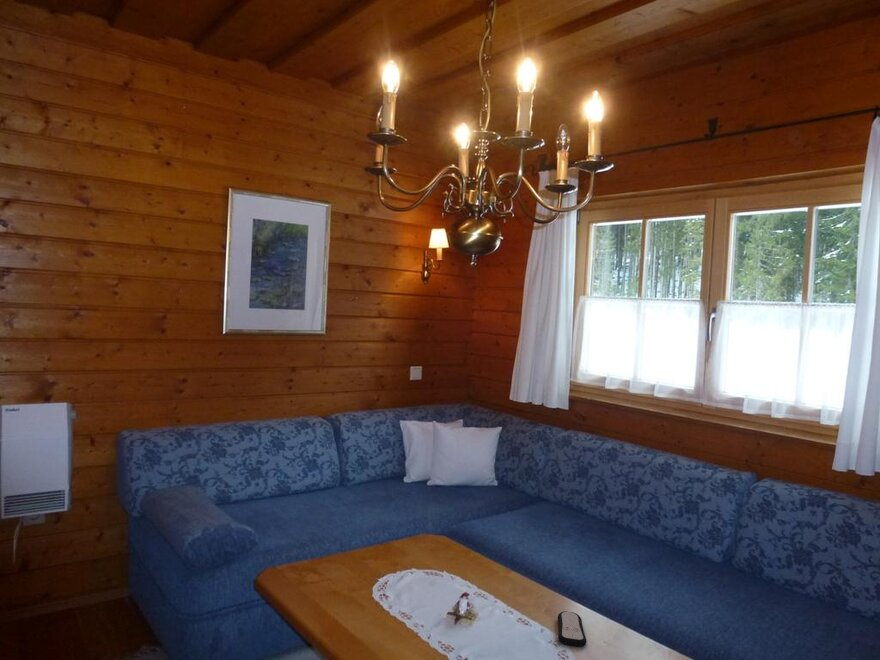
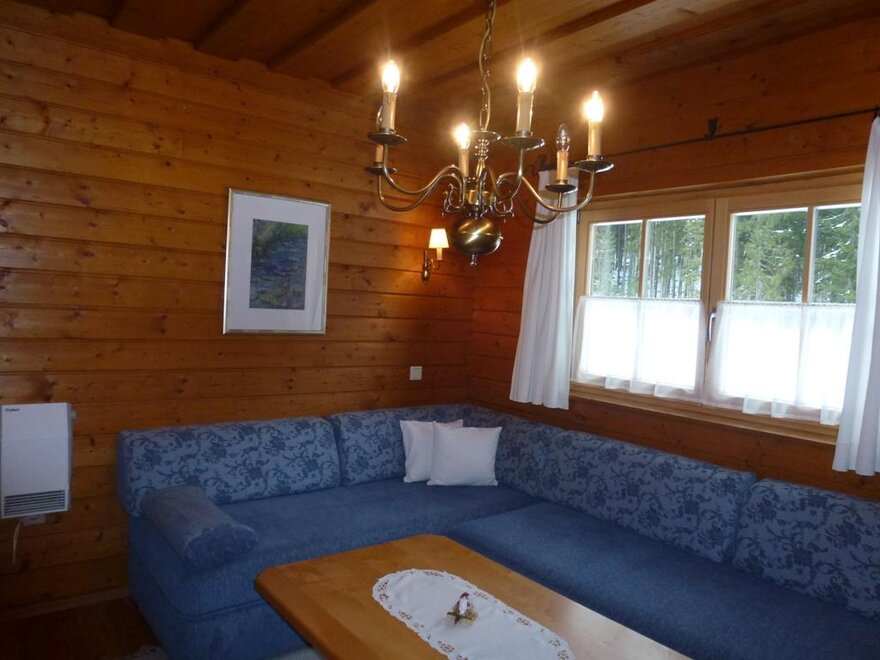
- remote control [557,610,588,648]
